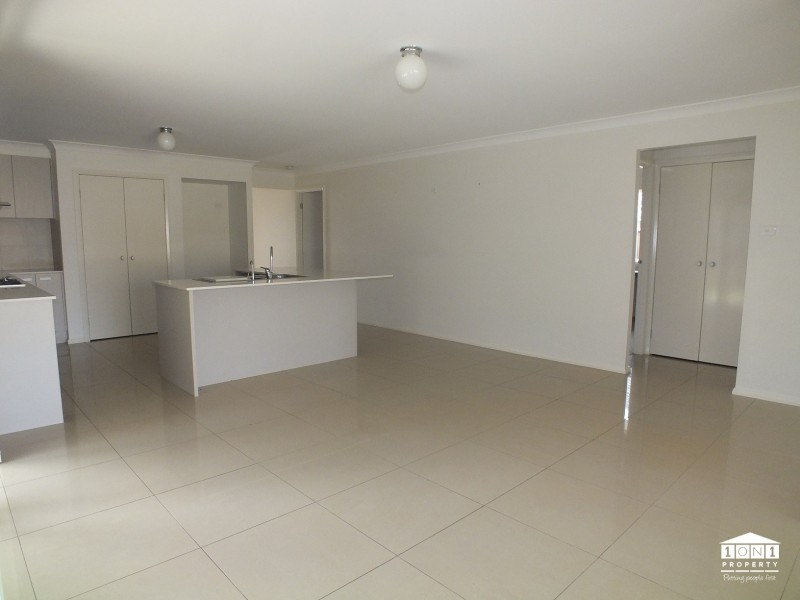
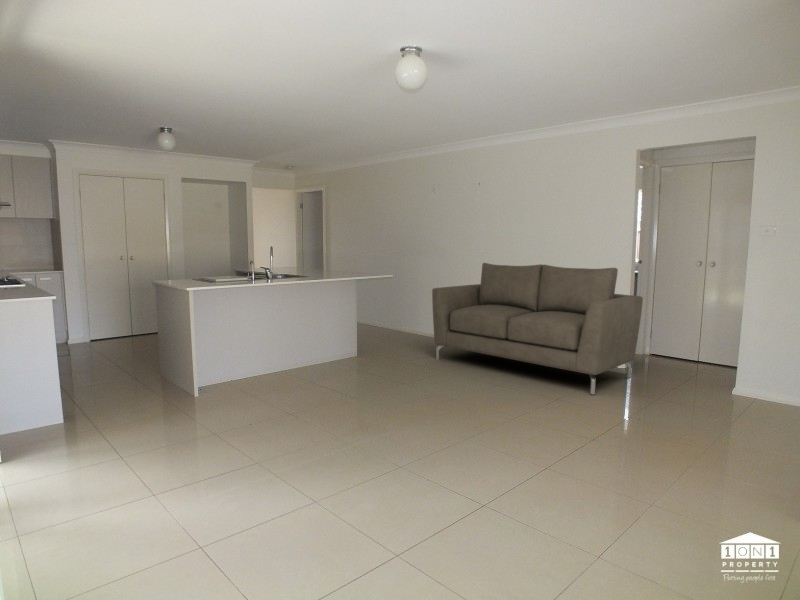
+ sofa [431,262,644,395]
